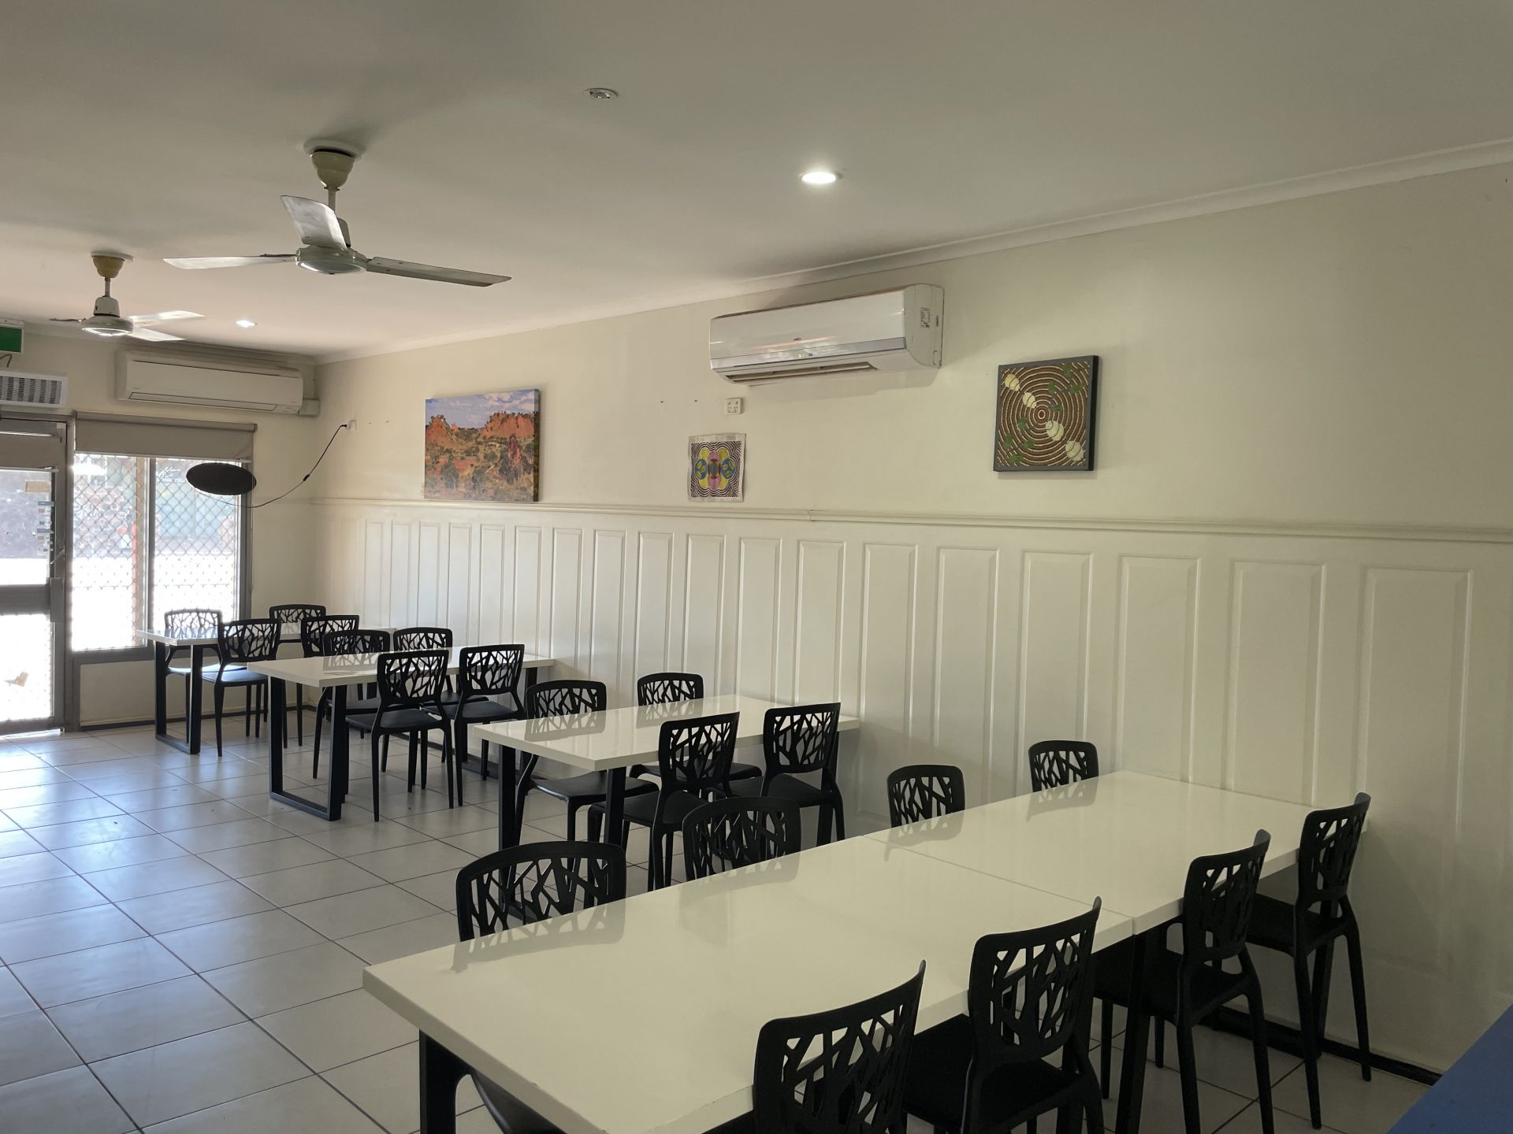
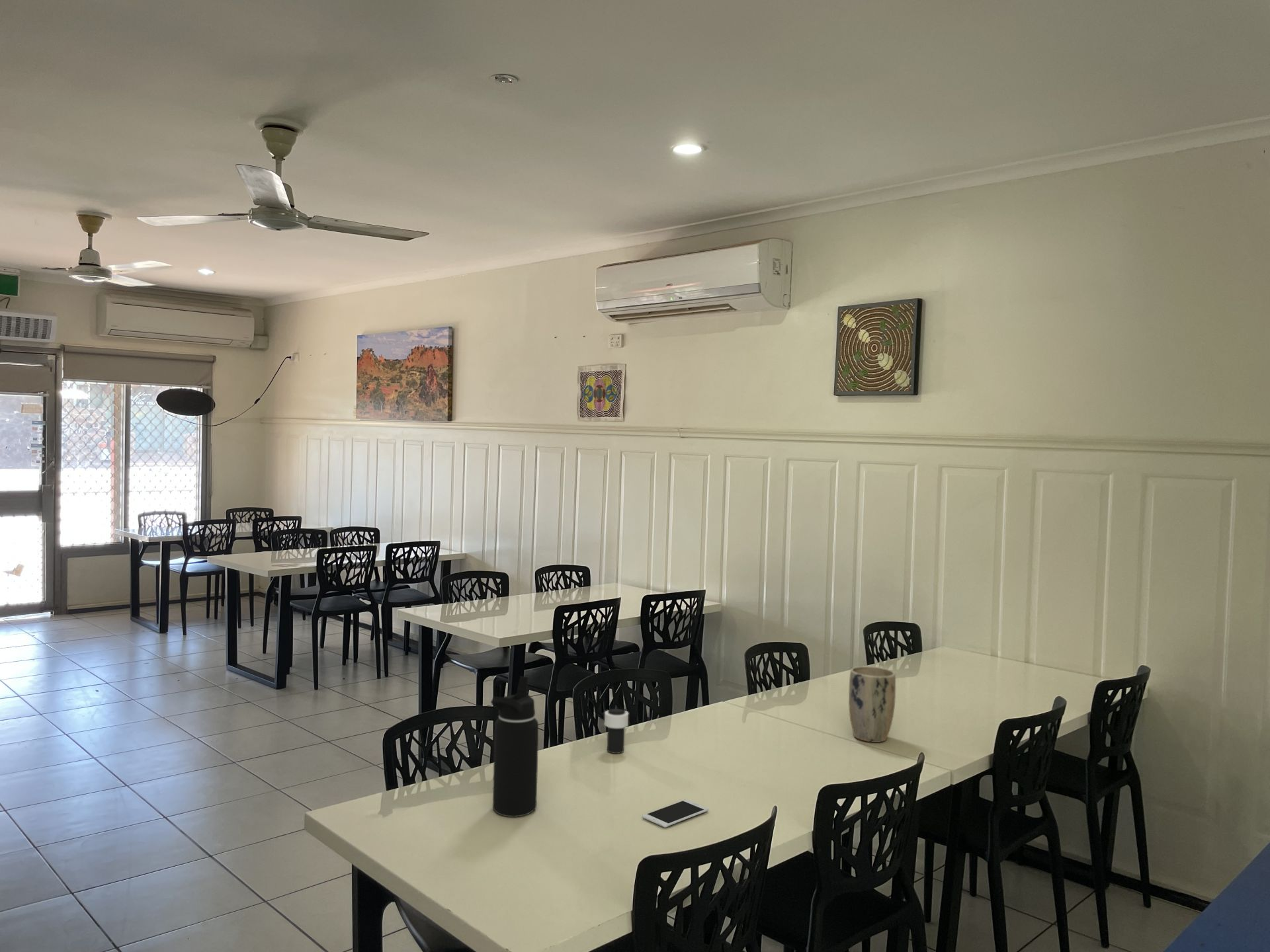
+ plant pot [848,666,896,743]
+ cup [603,708,629,754]
+ smartphone [642,799,709,828]
+ water bottle [490,676,539,818]
